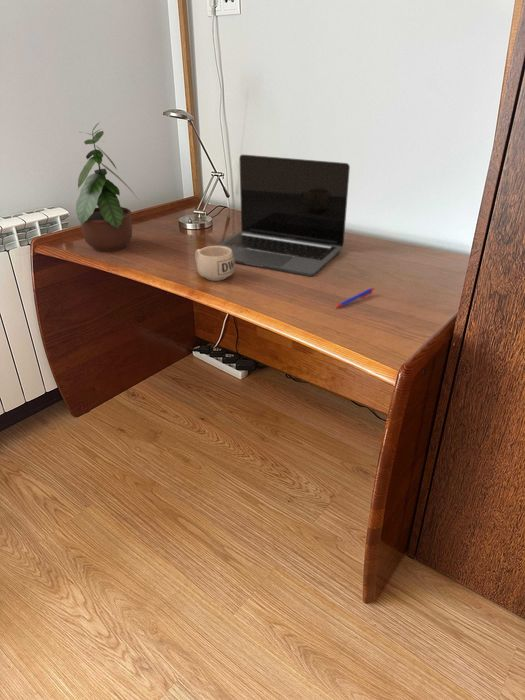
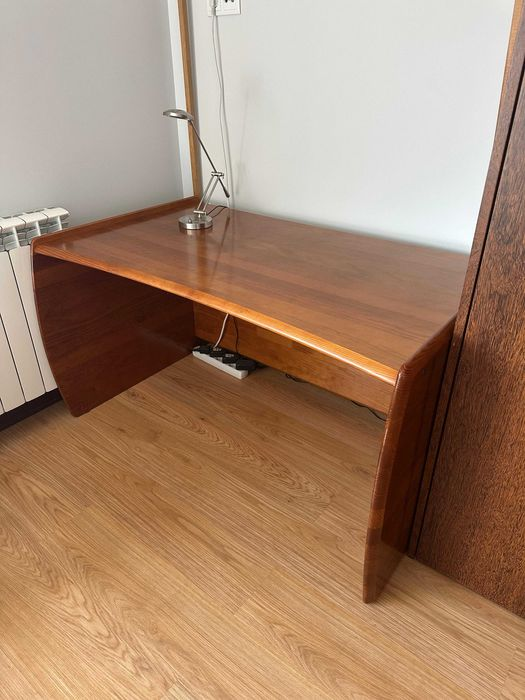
- mug [194,245,236,282]
- laptop [215,154,351,277]
- potted plant [75,121,139,253]
- pen [334,287,375,309]
